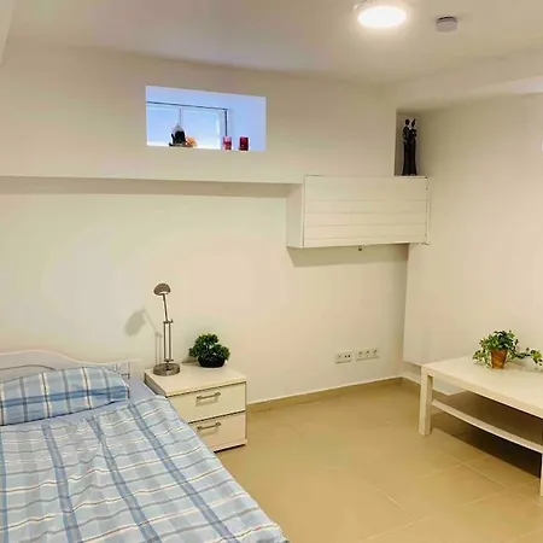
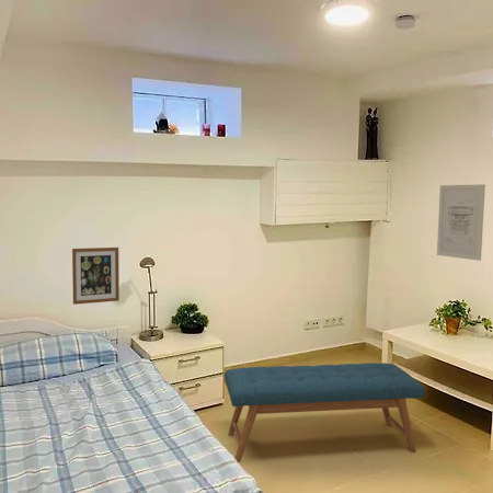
+ wall art [71,246,121,306]
+ wall art [436,183,486,262]
+ bench [223,362,426,463]
